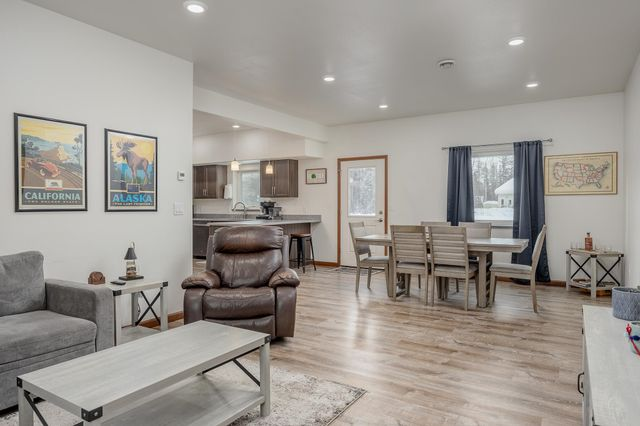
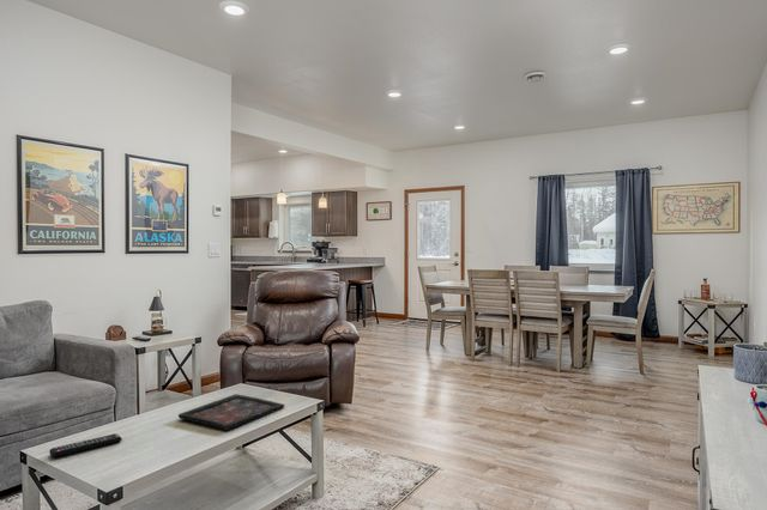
+ remote control [48,432,123,459]
+ decorative tray [177,393,285,431]
